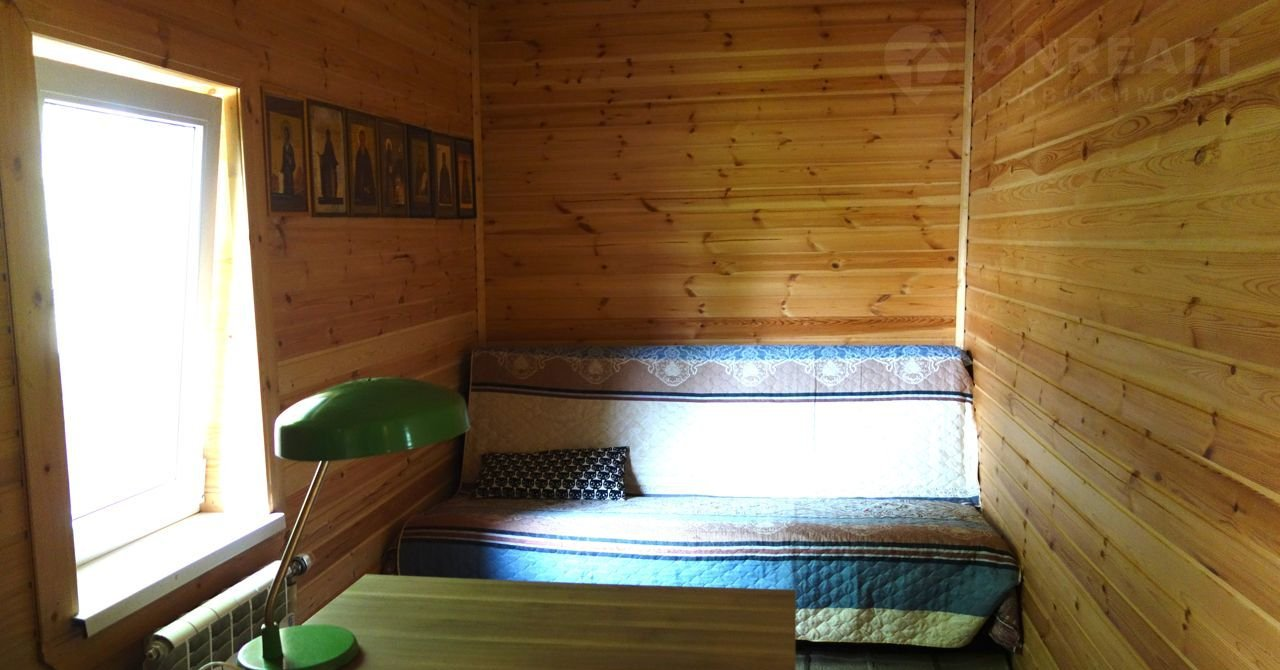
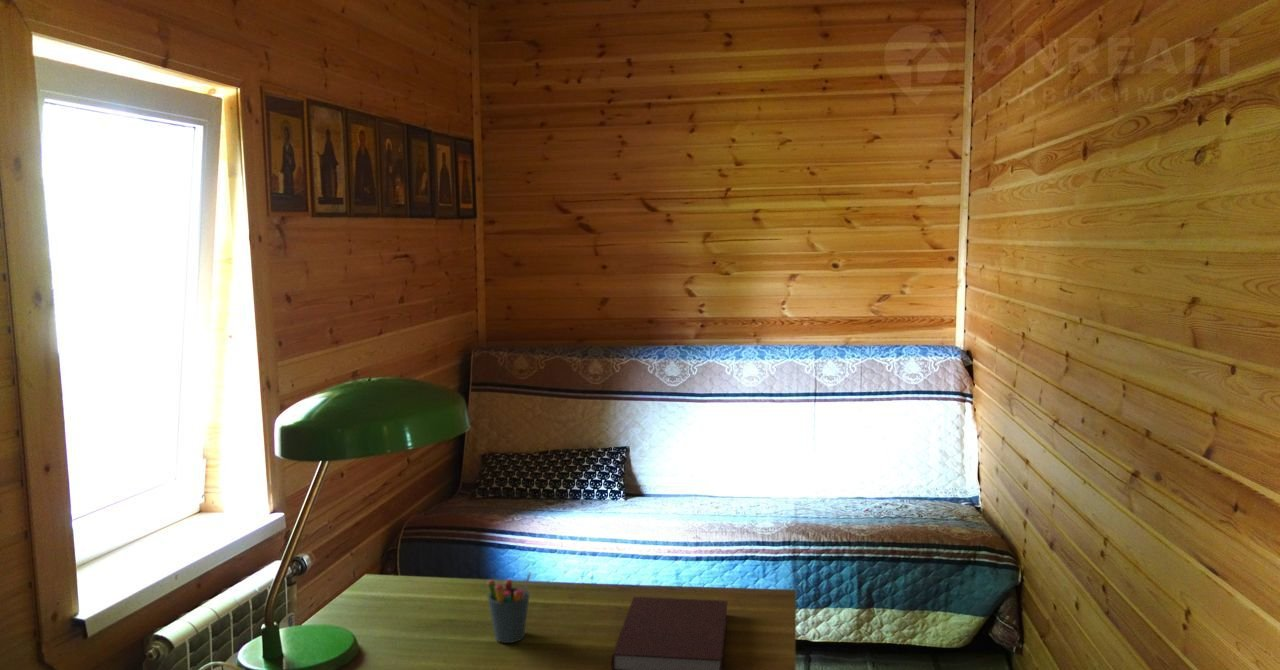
+ pen holder [486,572,532,644]
+ notebook [610,596,729,670]
